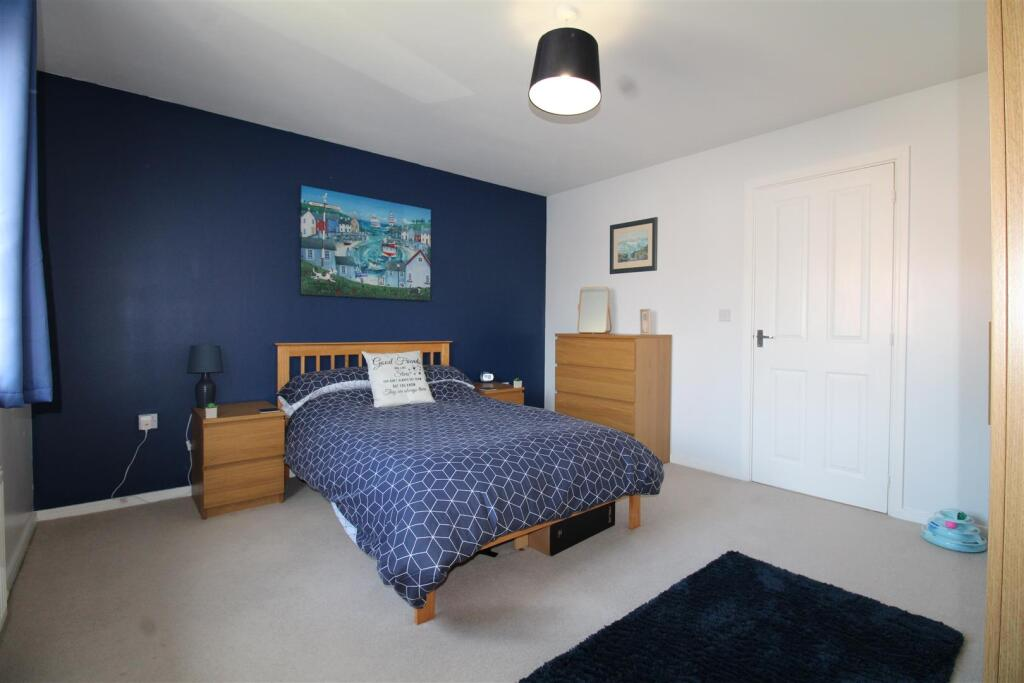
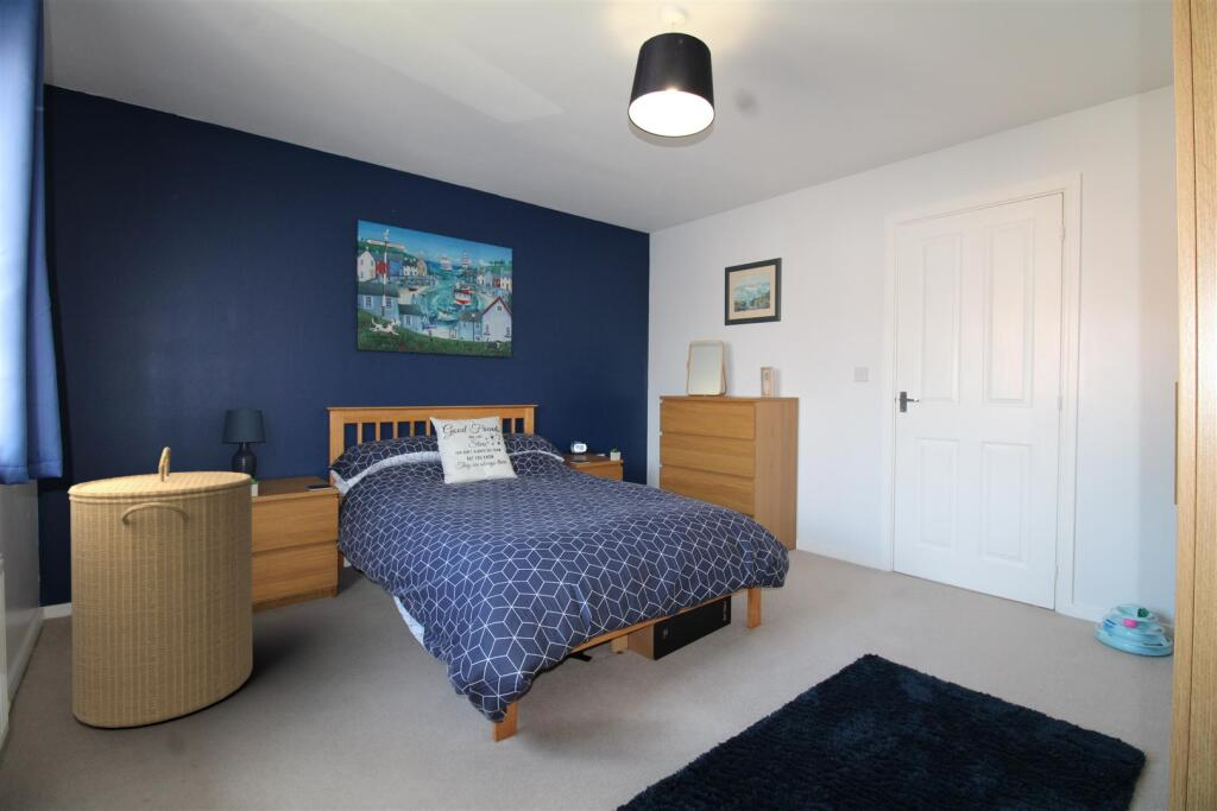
+ laundry hamper [67,446,254,729]
